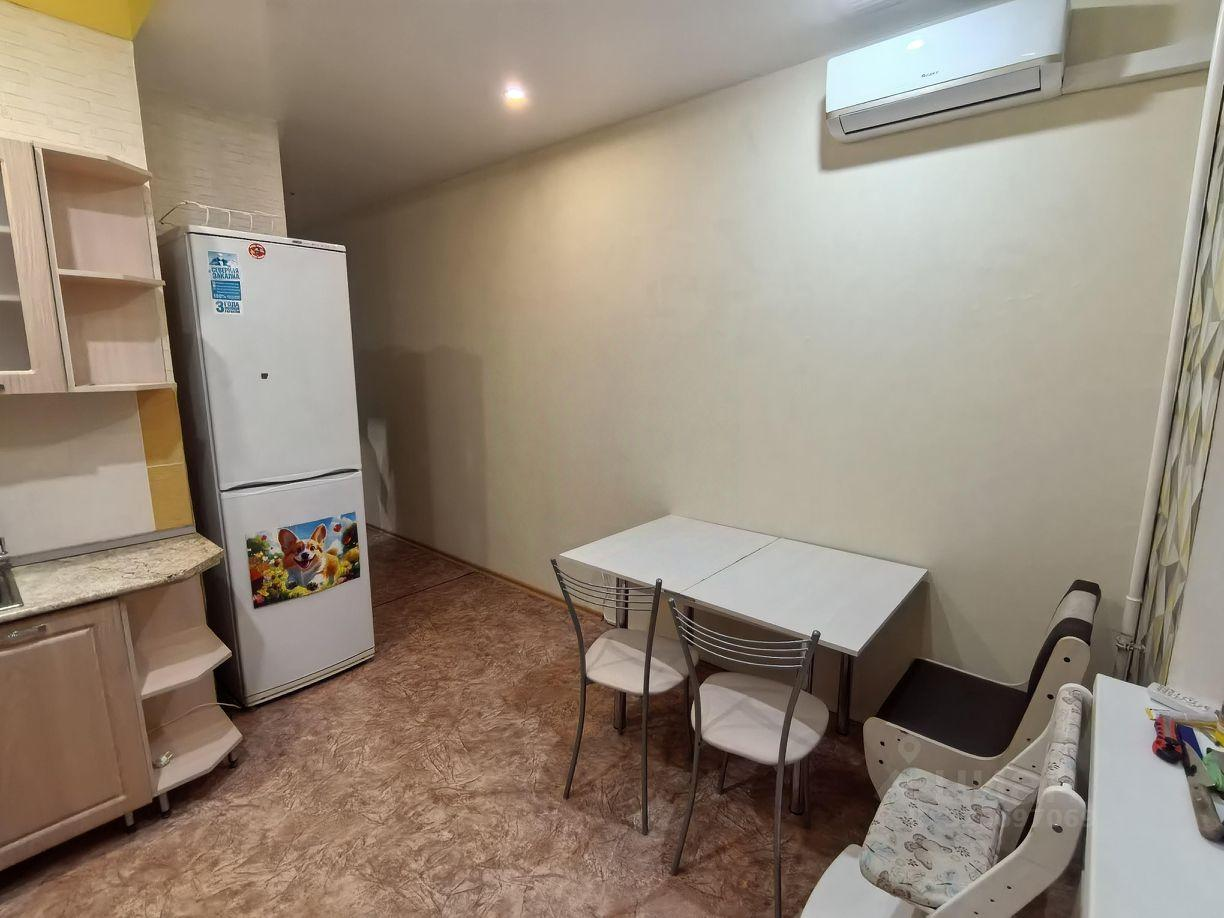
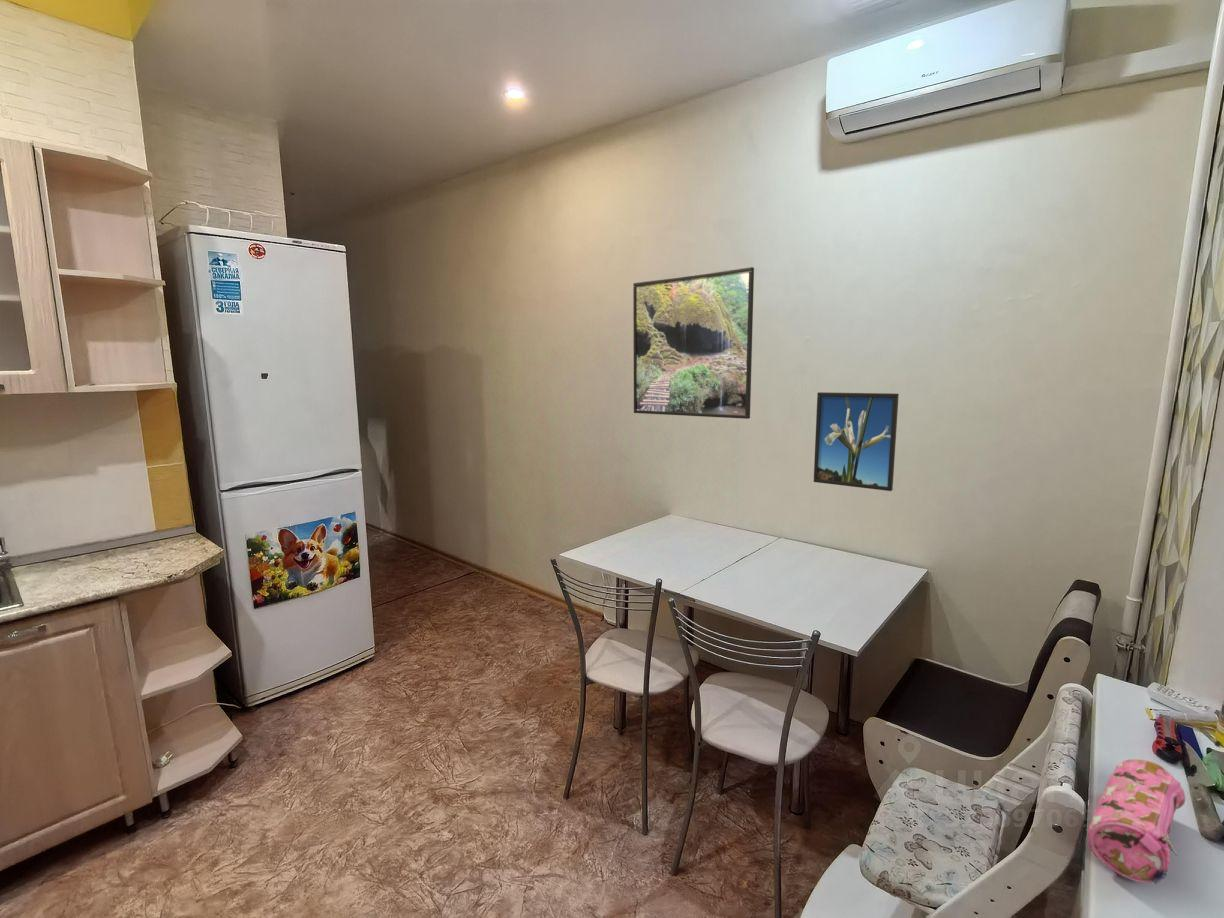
+ pencil case [1087,758,1186,885]
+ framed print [632,266,755,420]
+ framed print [813,391,900,492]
